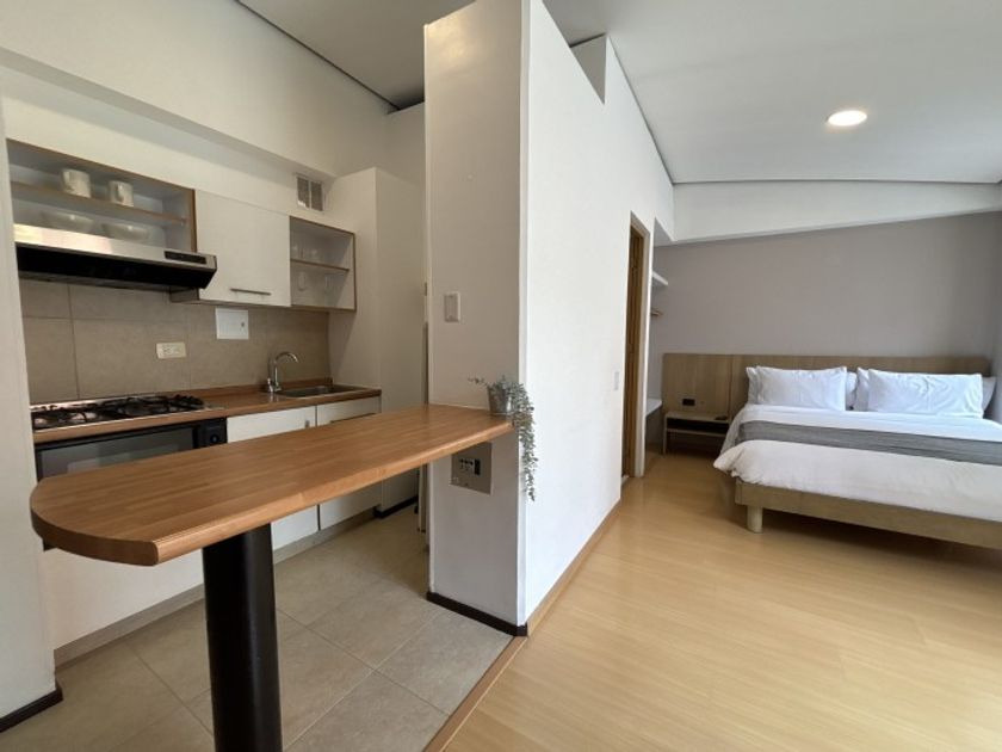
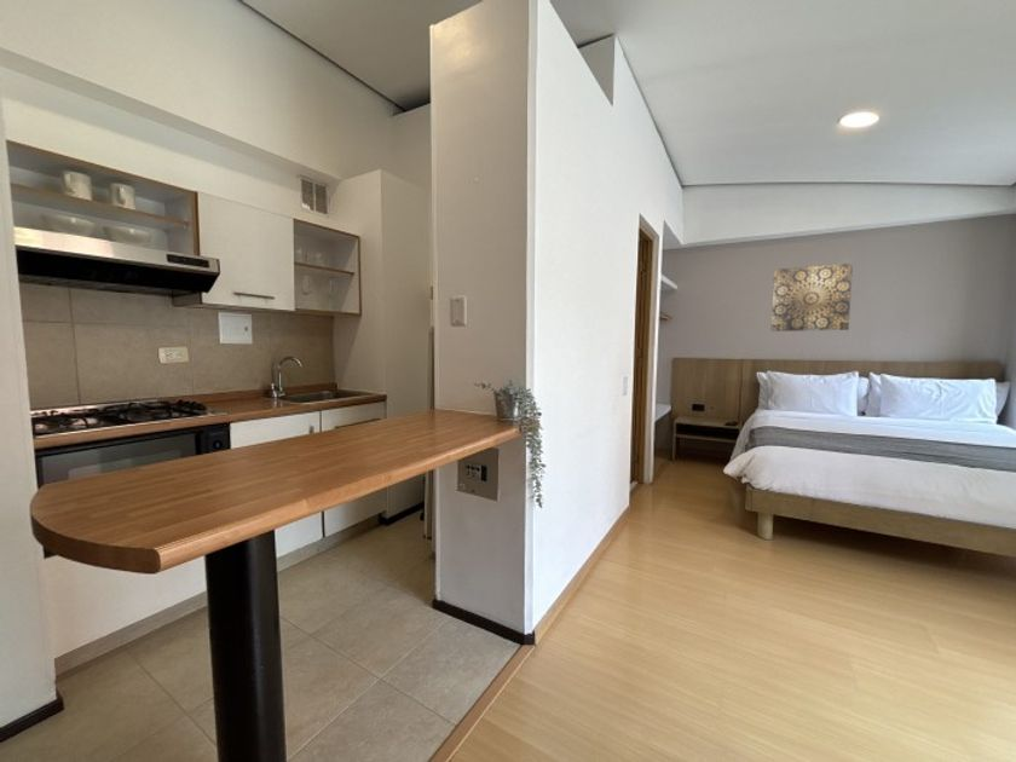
+ wall art [770,262,854,333]
